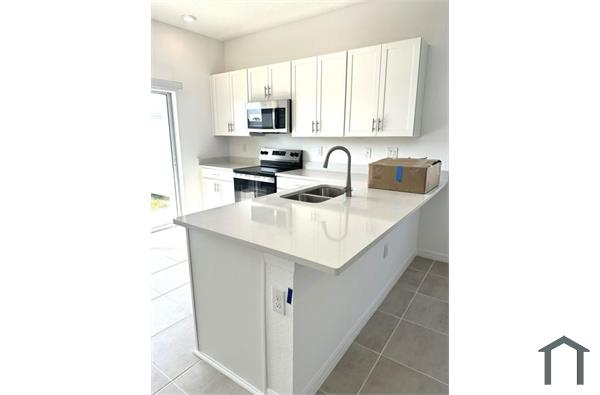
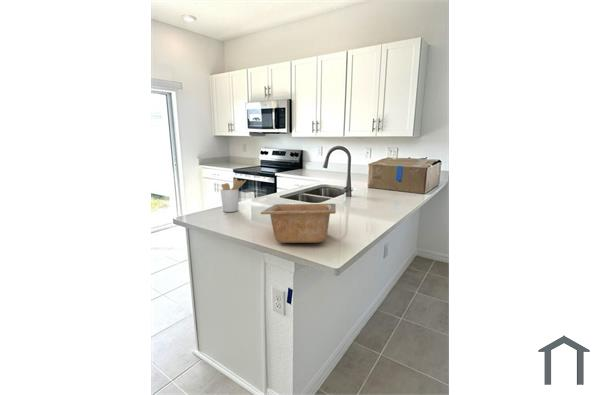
+ serving bowl [260,203,337,244]
+ utensil holder [220,177,247,213]
